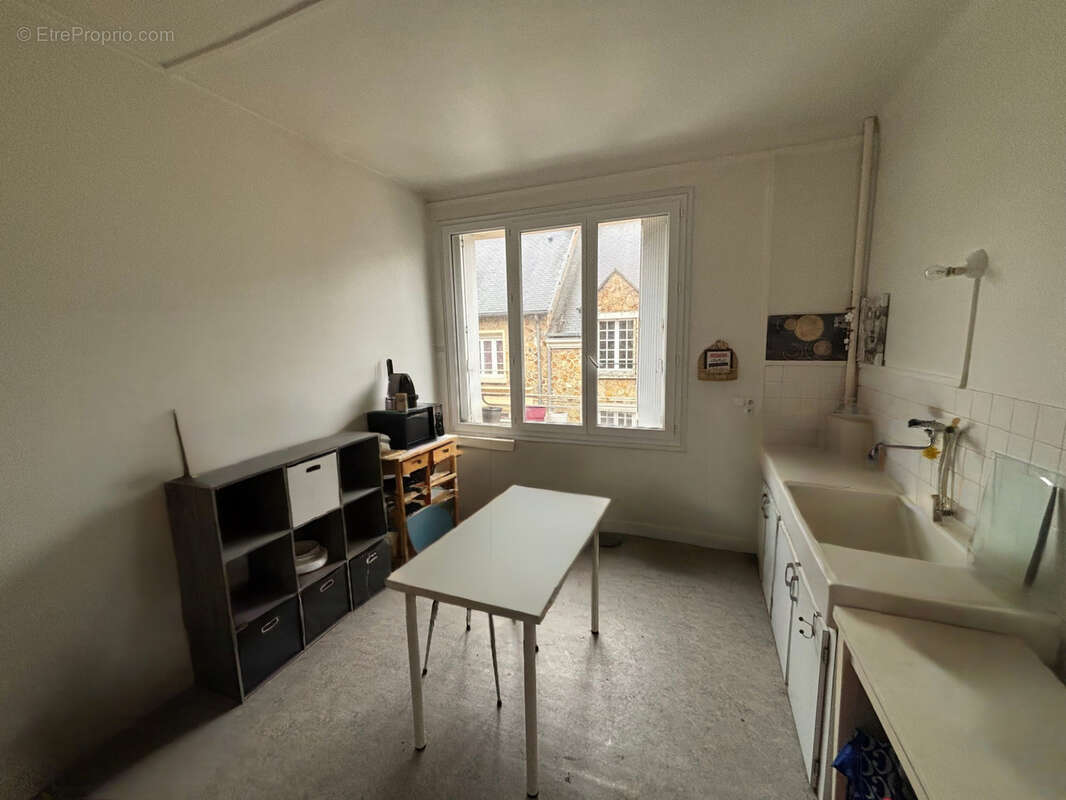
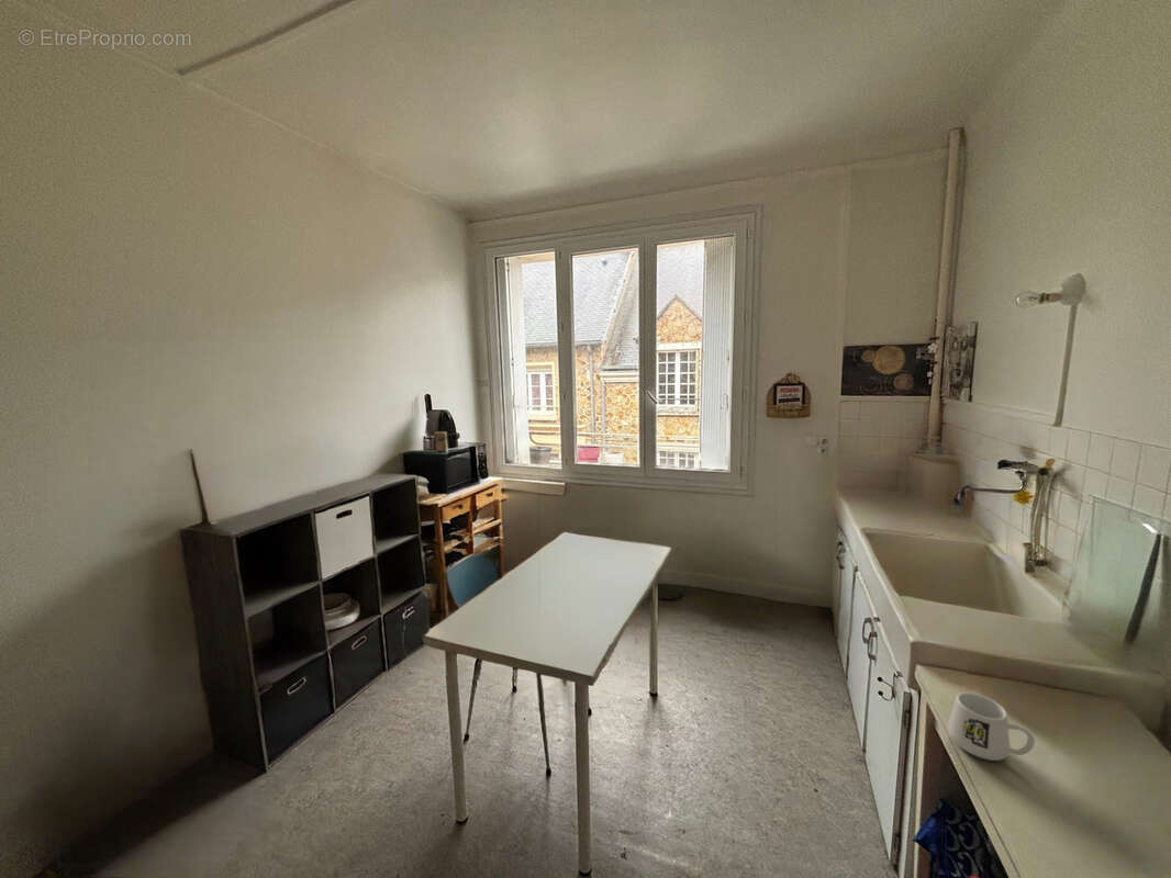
+ mug [947,691,1036,762]
